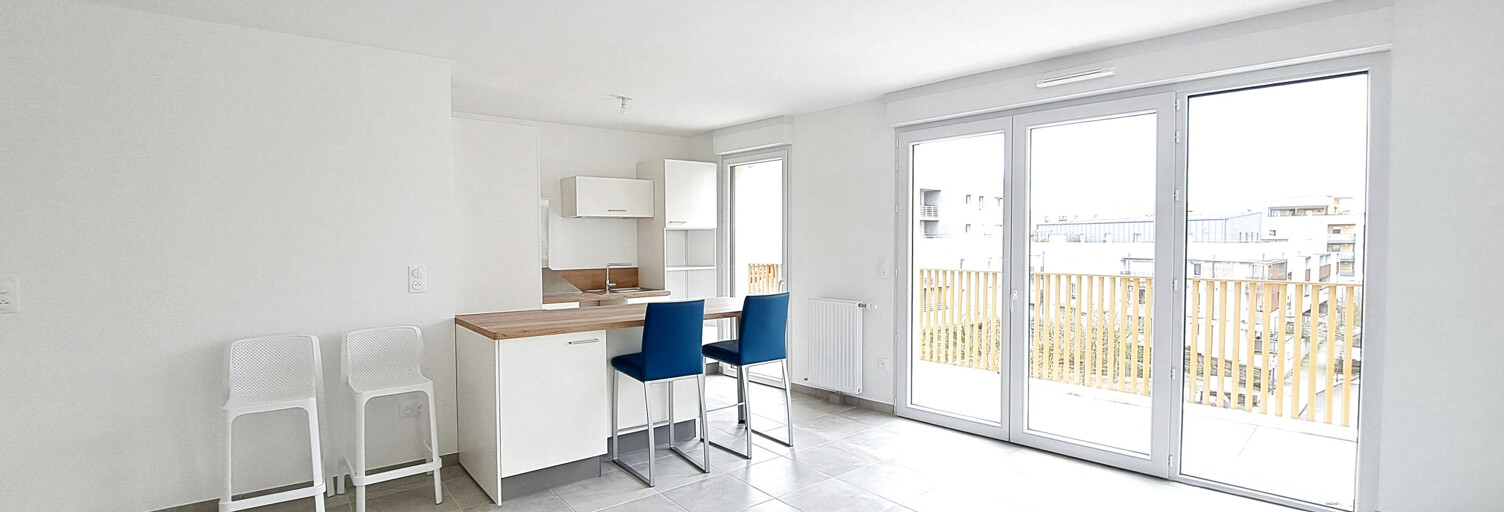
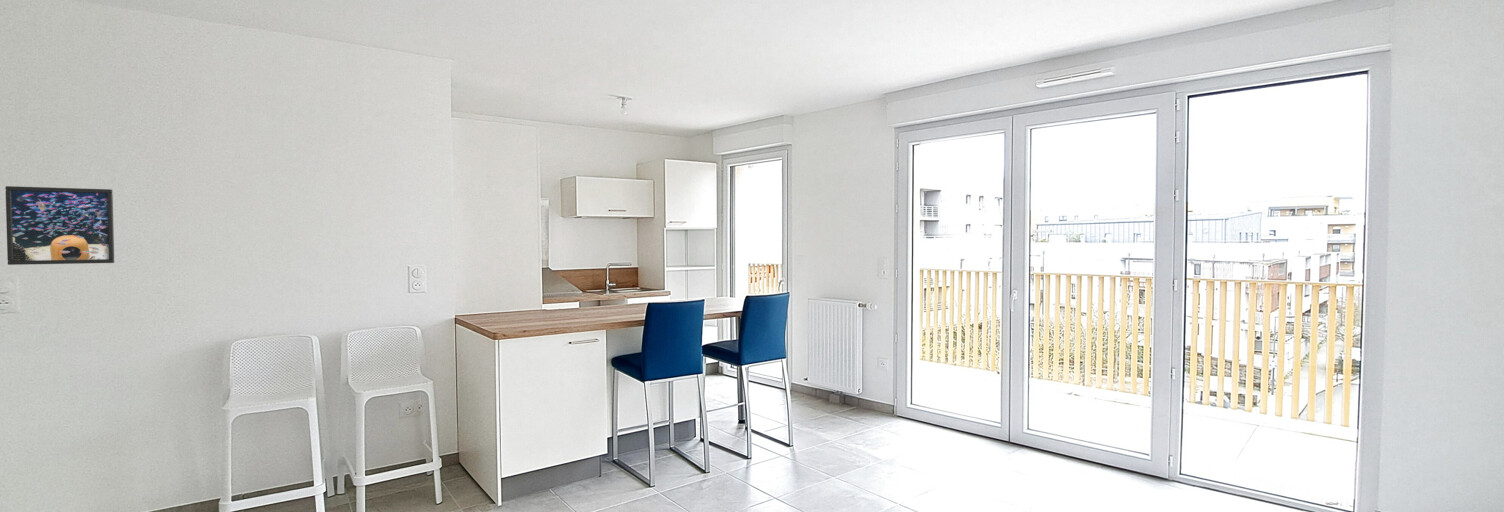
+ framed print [4,185,115,266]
